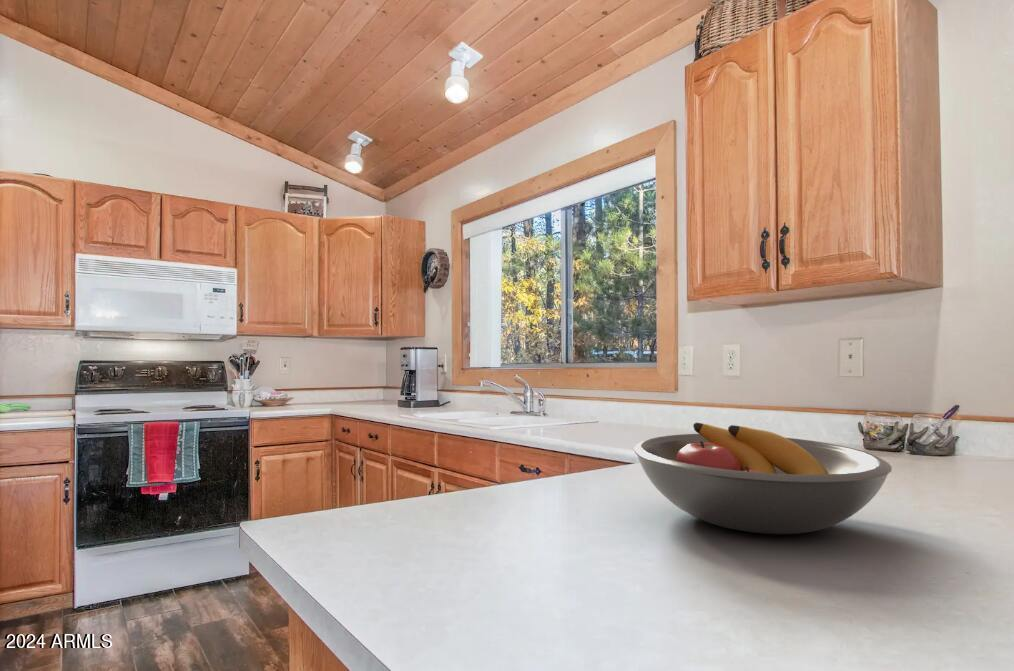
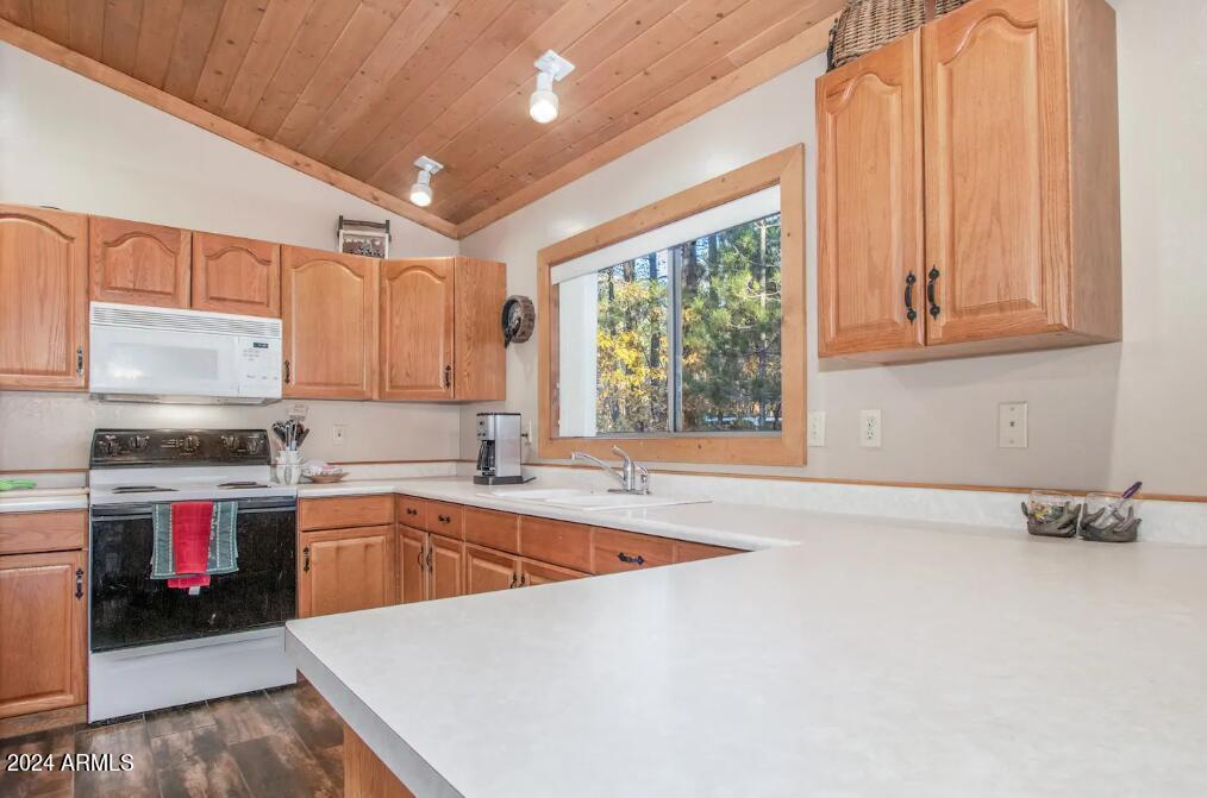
- fruit bowl [633,422,893,535]
